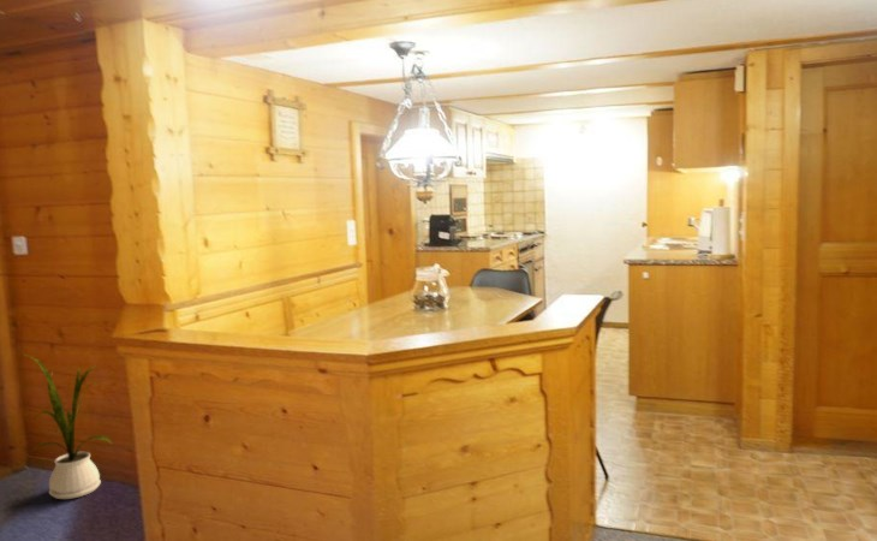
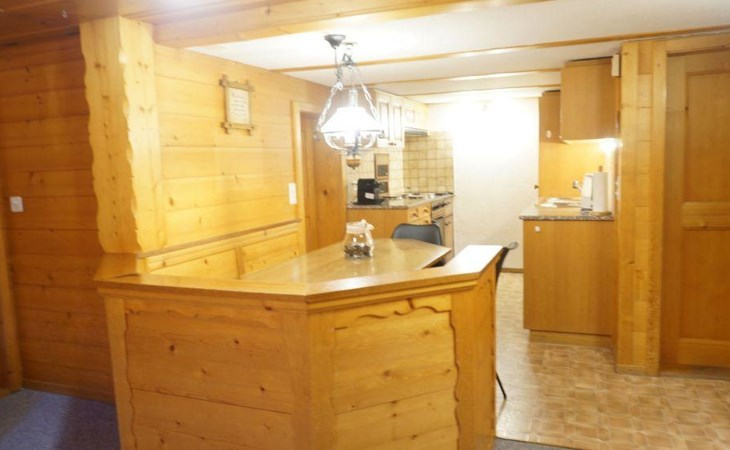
- house plant [19,352,113,500]
